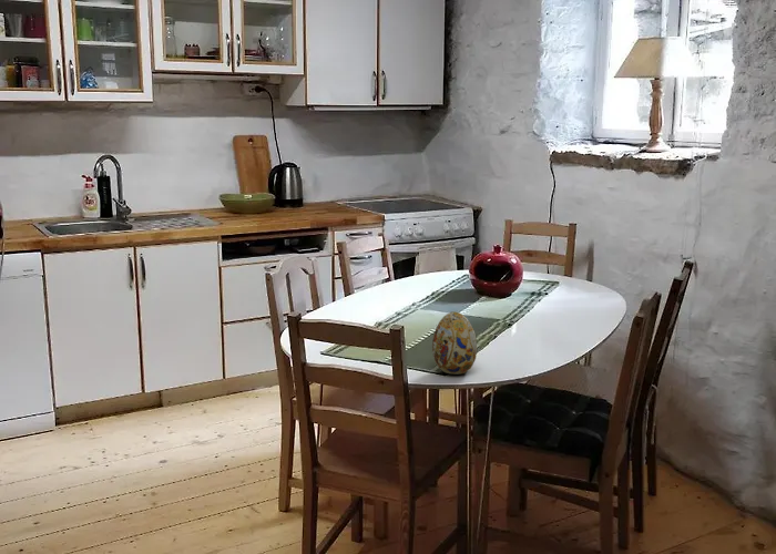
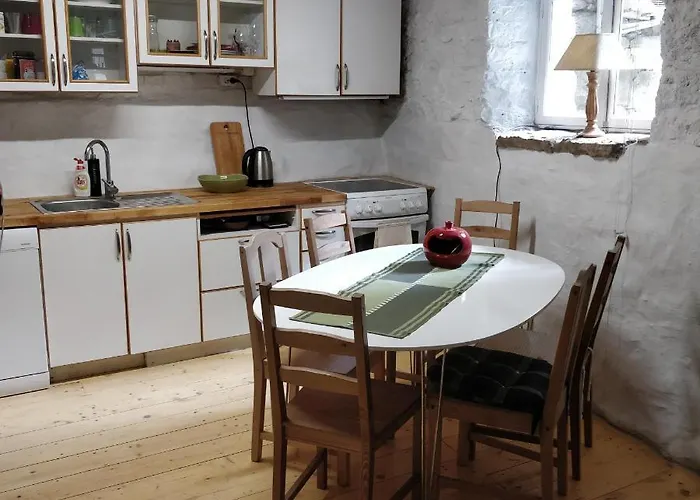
- decorative egg [431,310,478,376]
